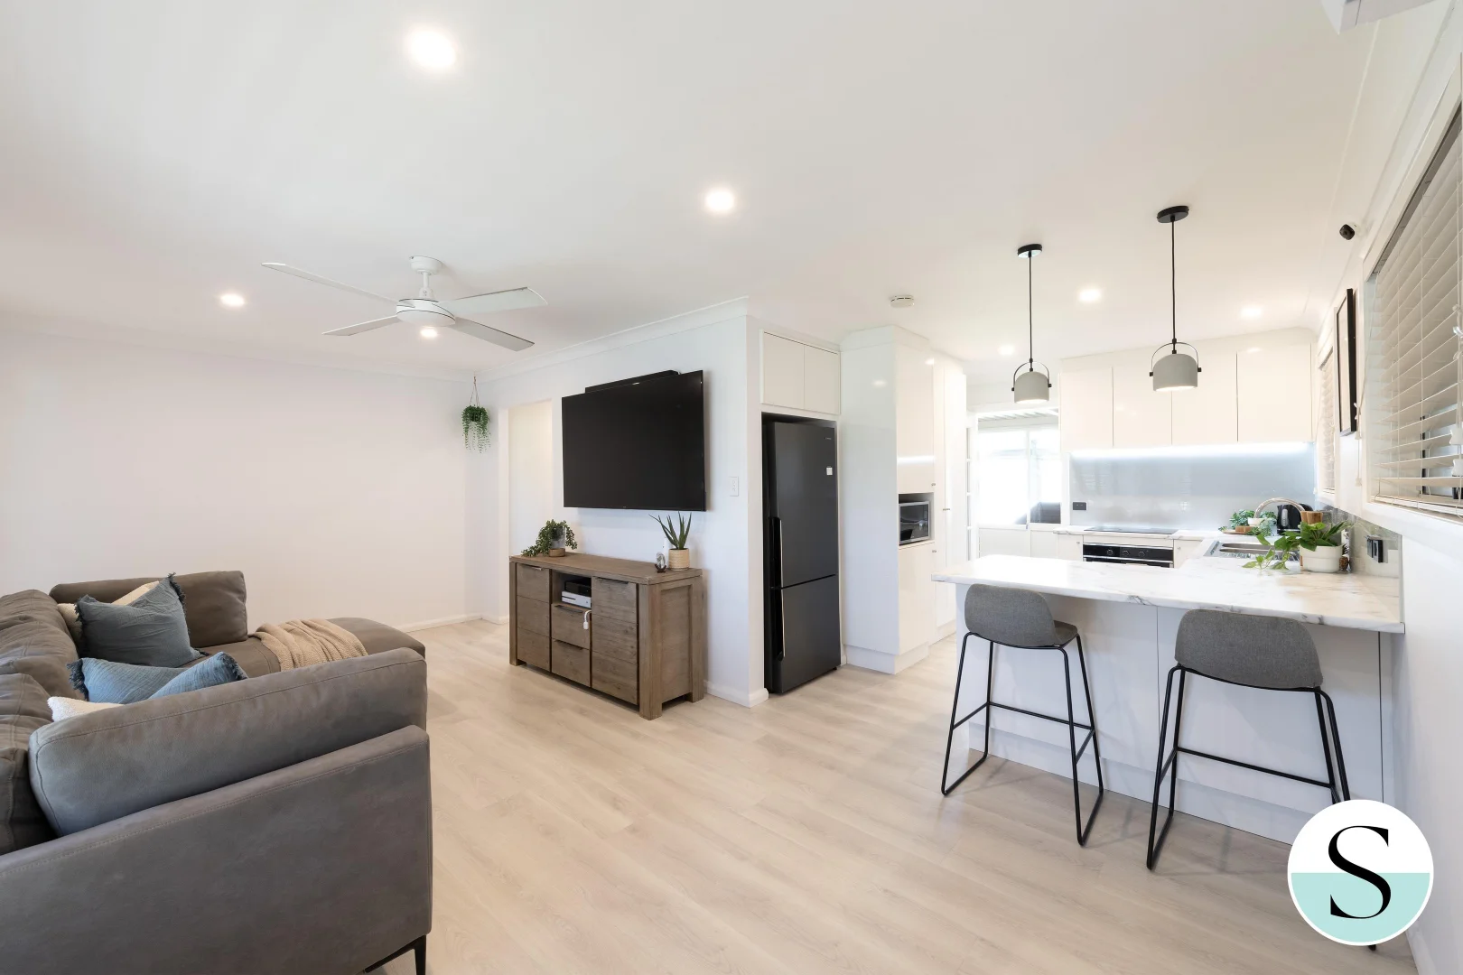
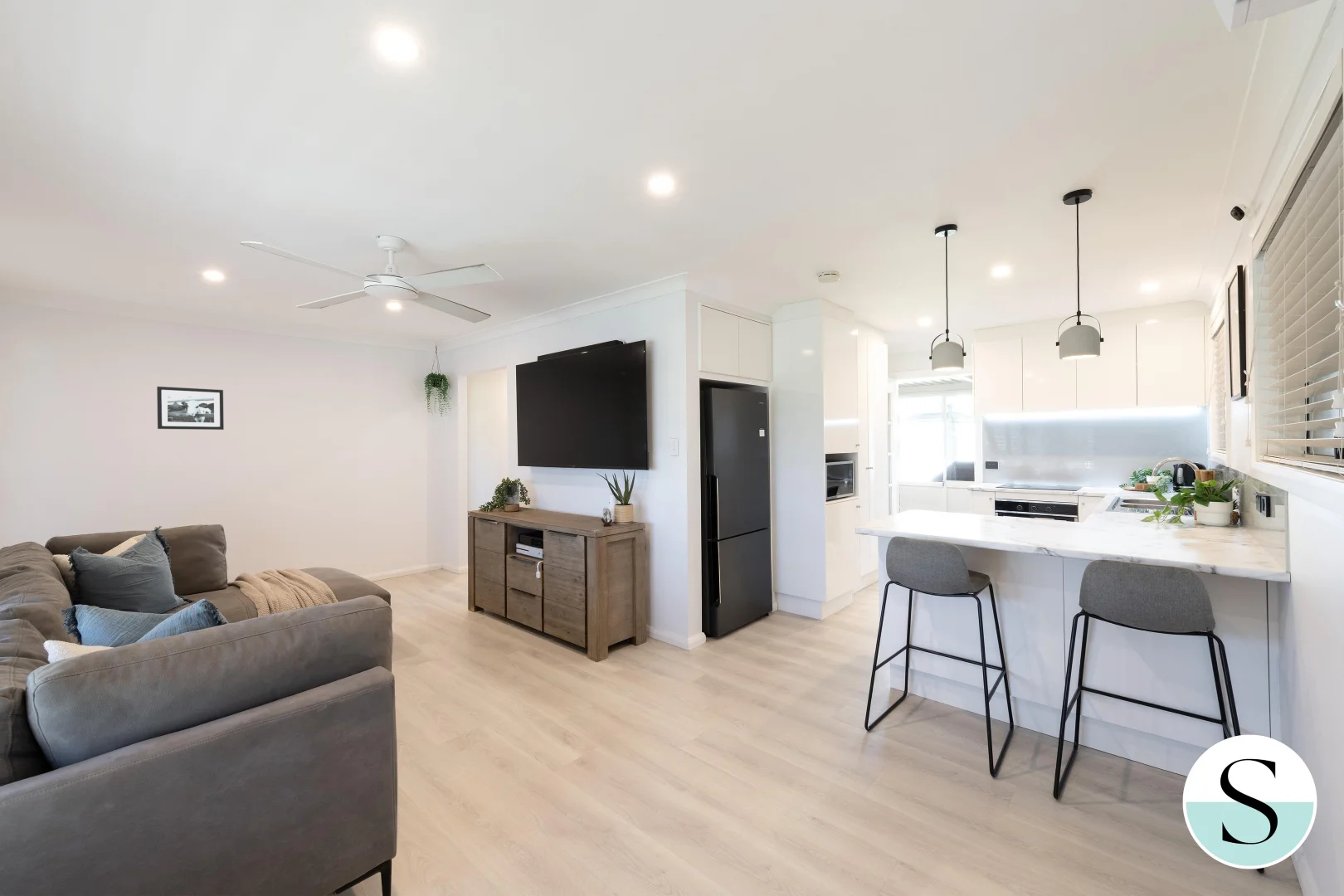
+ picture frame [156,386,225,431]
